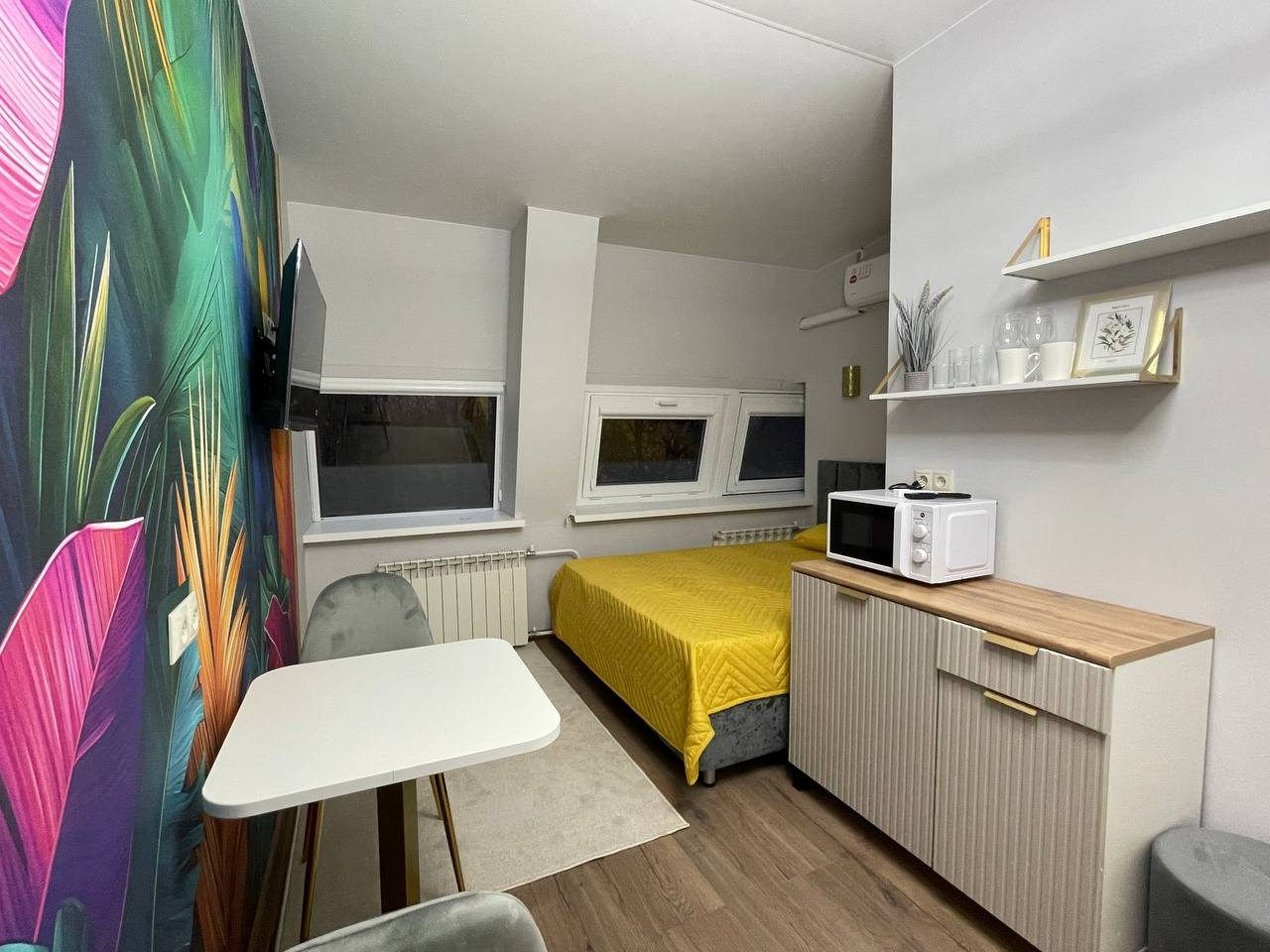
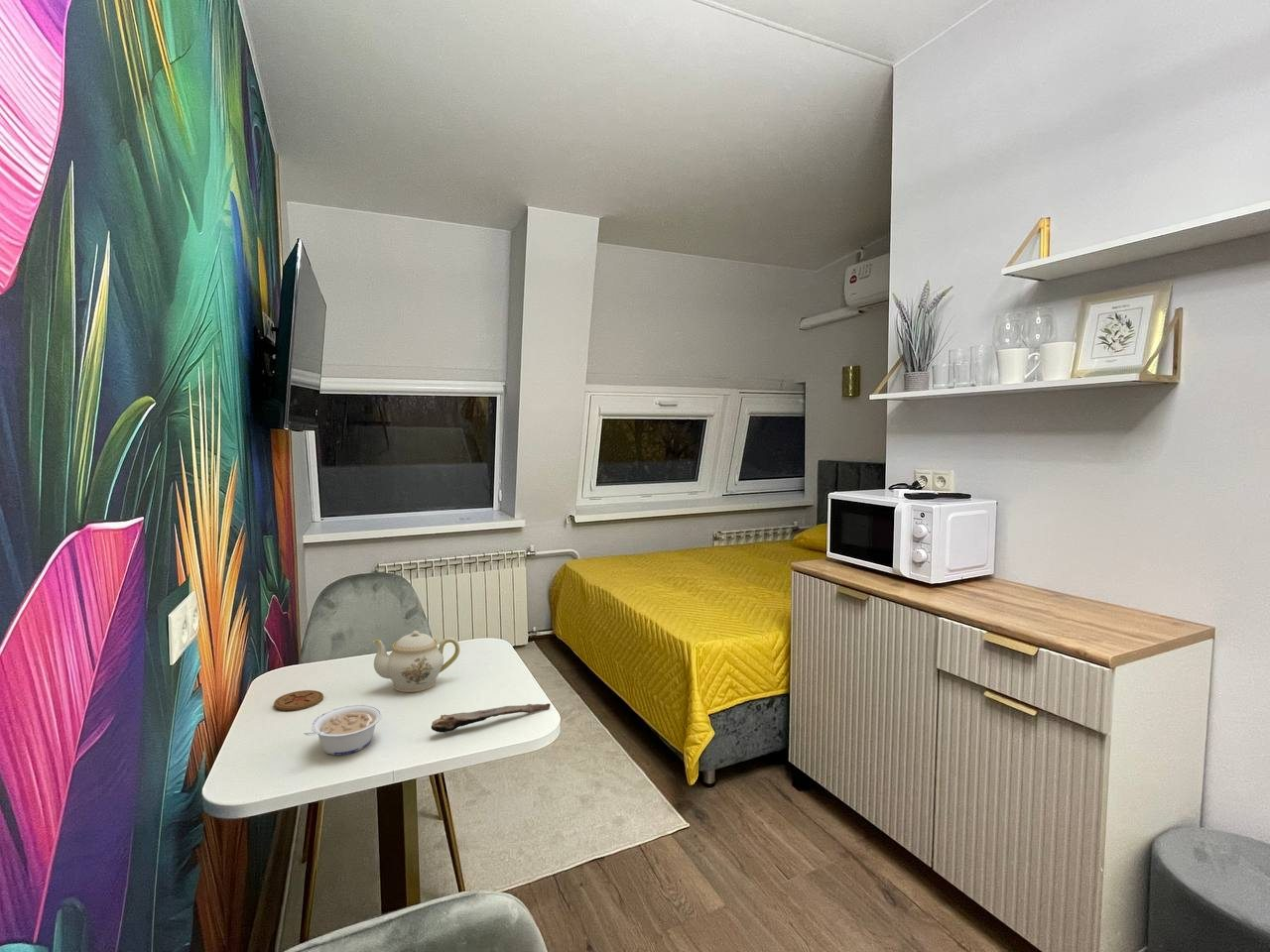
+ spoon [431,702,551,734]
+ legume [303,704,383,756]
+ coaster [273,689,324,711]
+ teapot [372,630,460,693]
